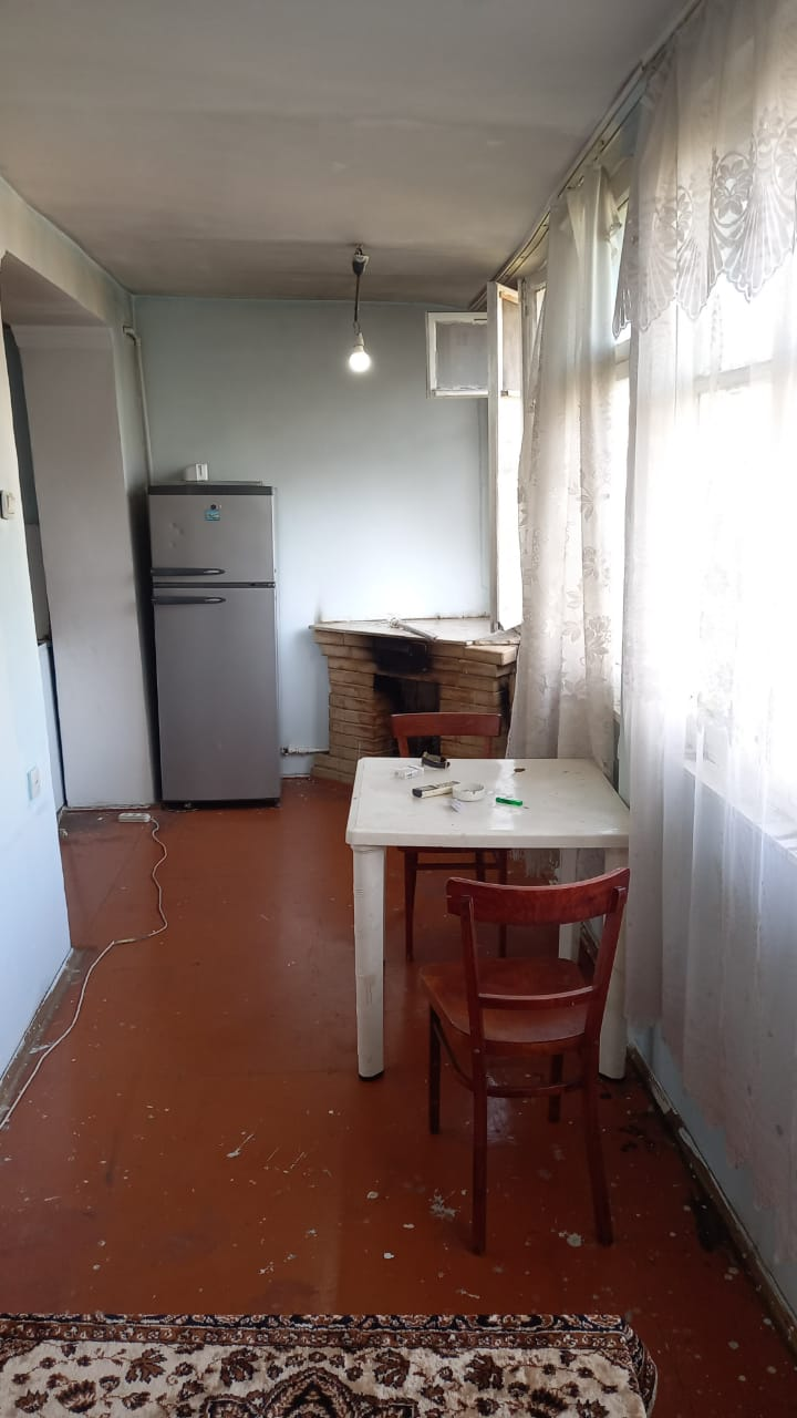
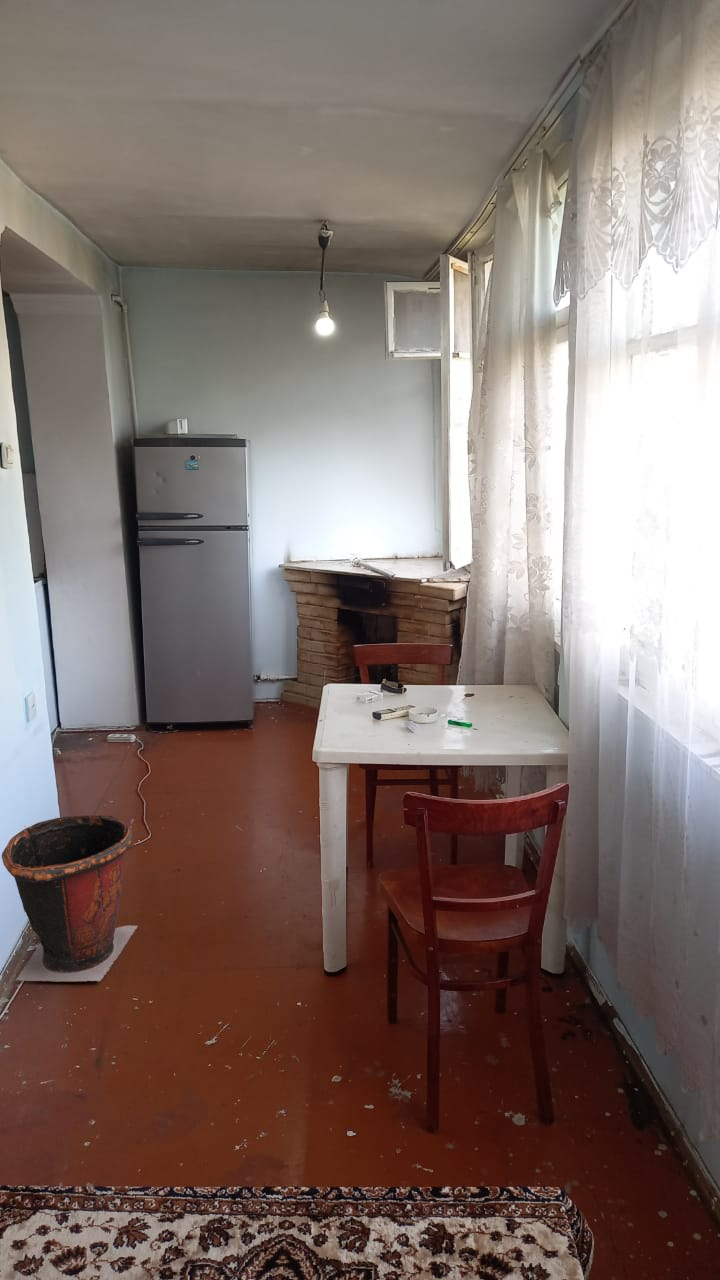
+ waste bin [1,803,139,983]
